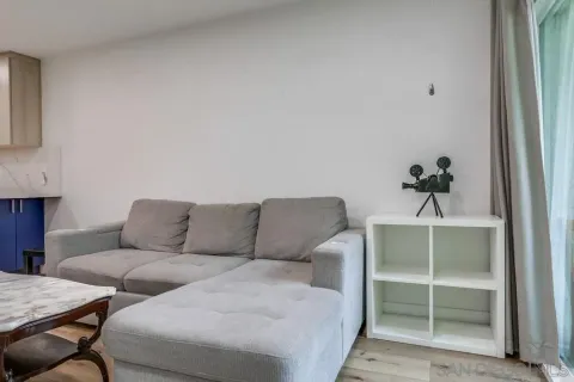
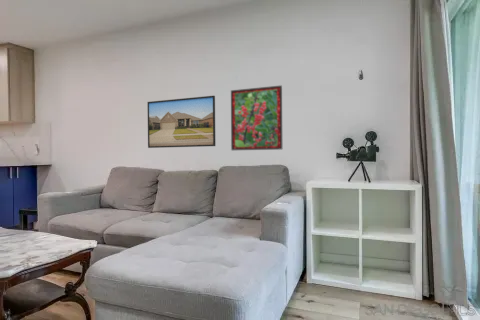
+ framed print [147,95,216,149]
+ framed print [230,84,283,151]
